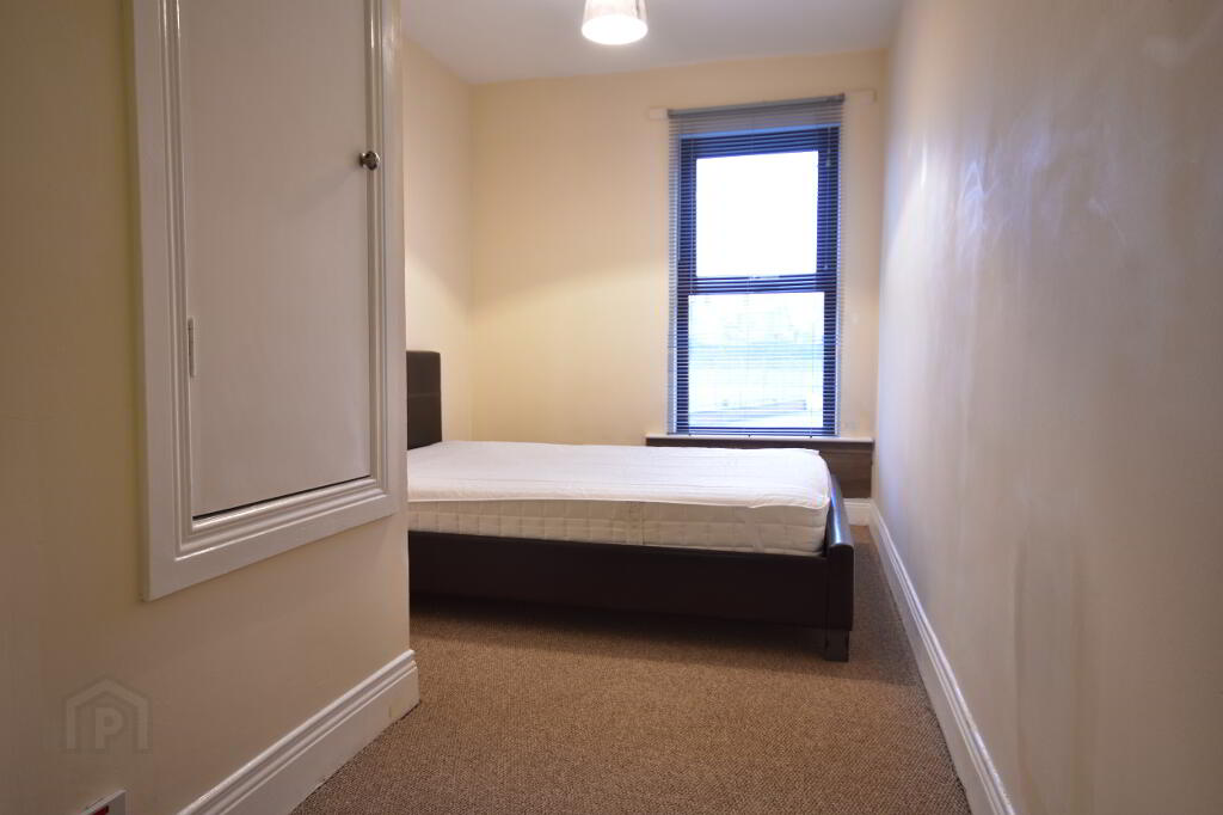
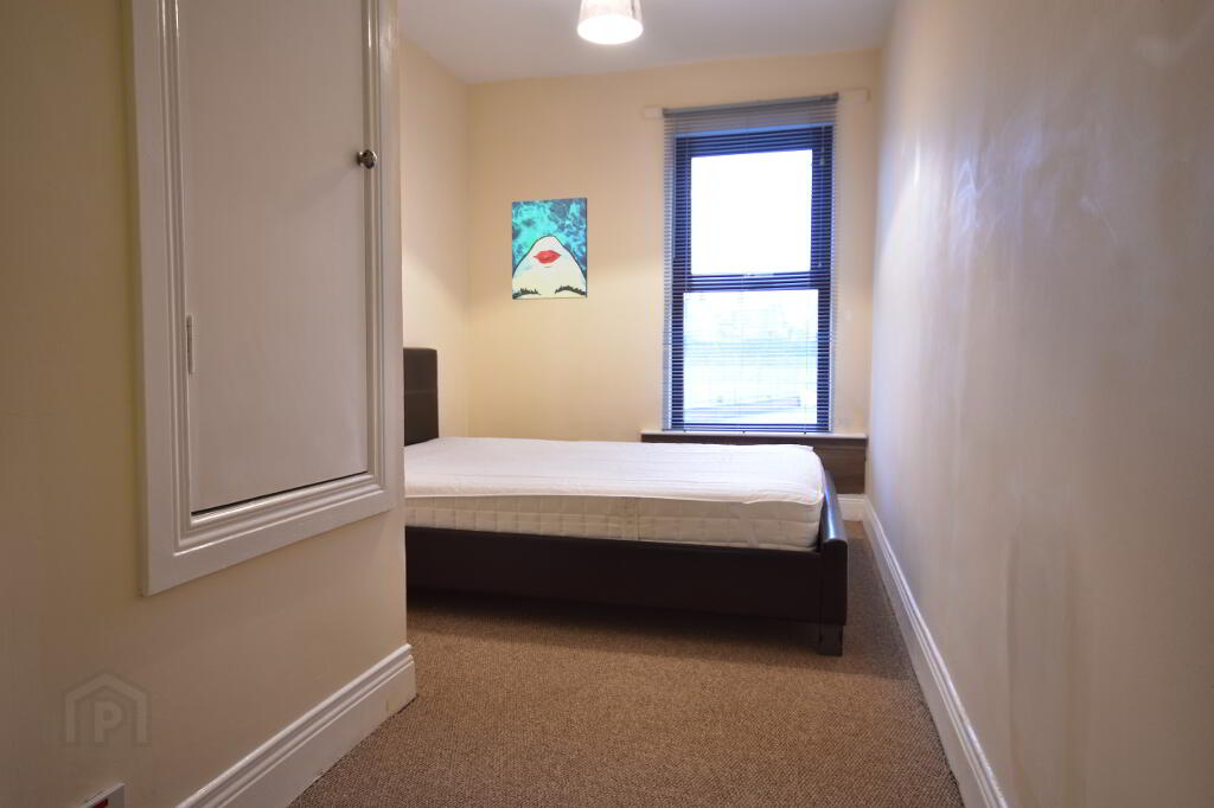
+ wall art [511,197,588,301]
